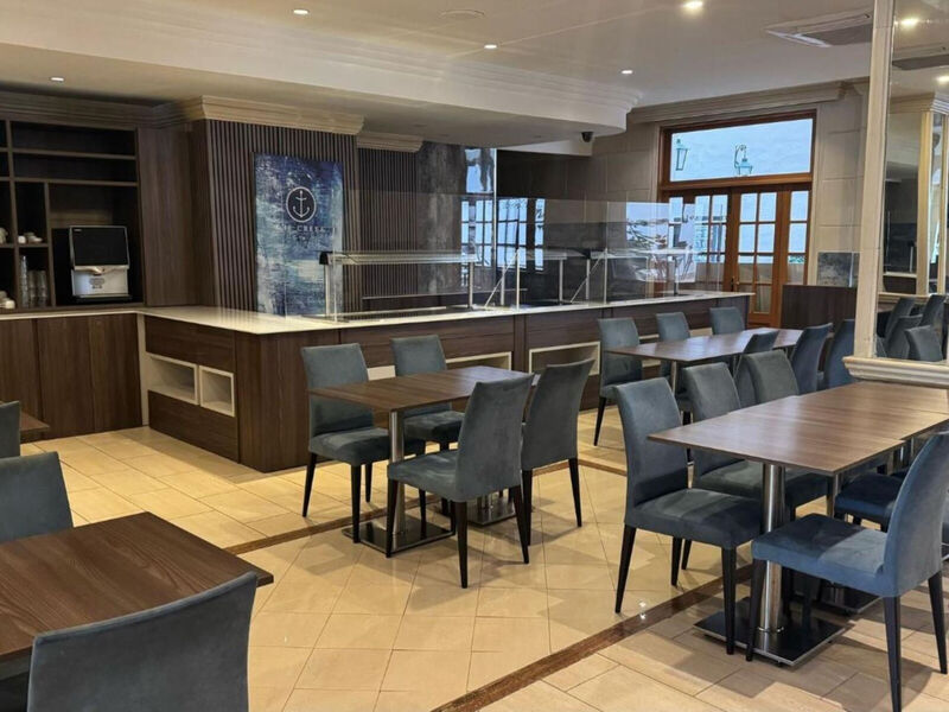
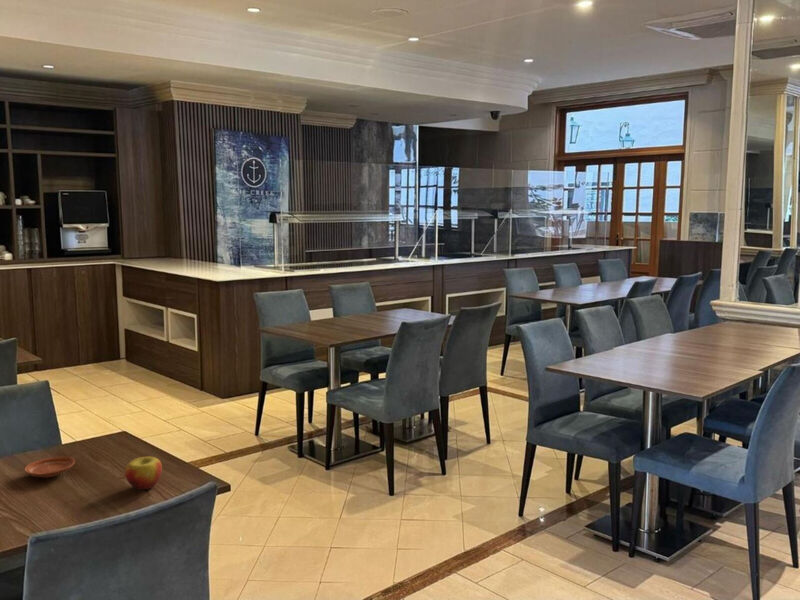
+ plate [23,456,76,479]
+ apple [124,456,163,491]
